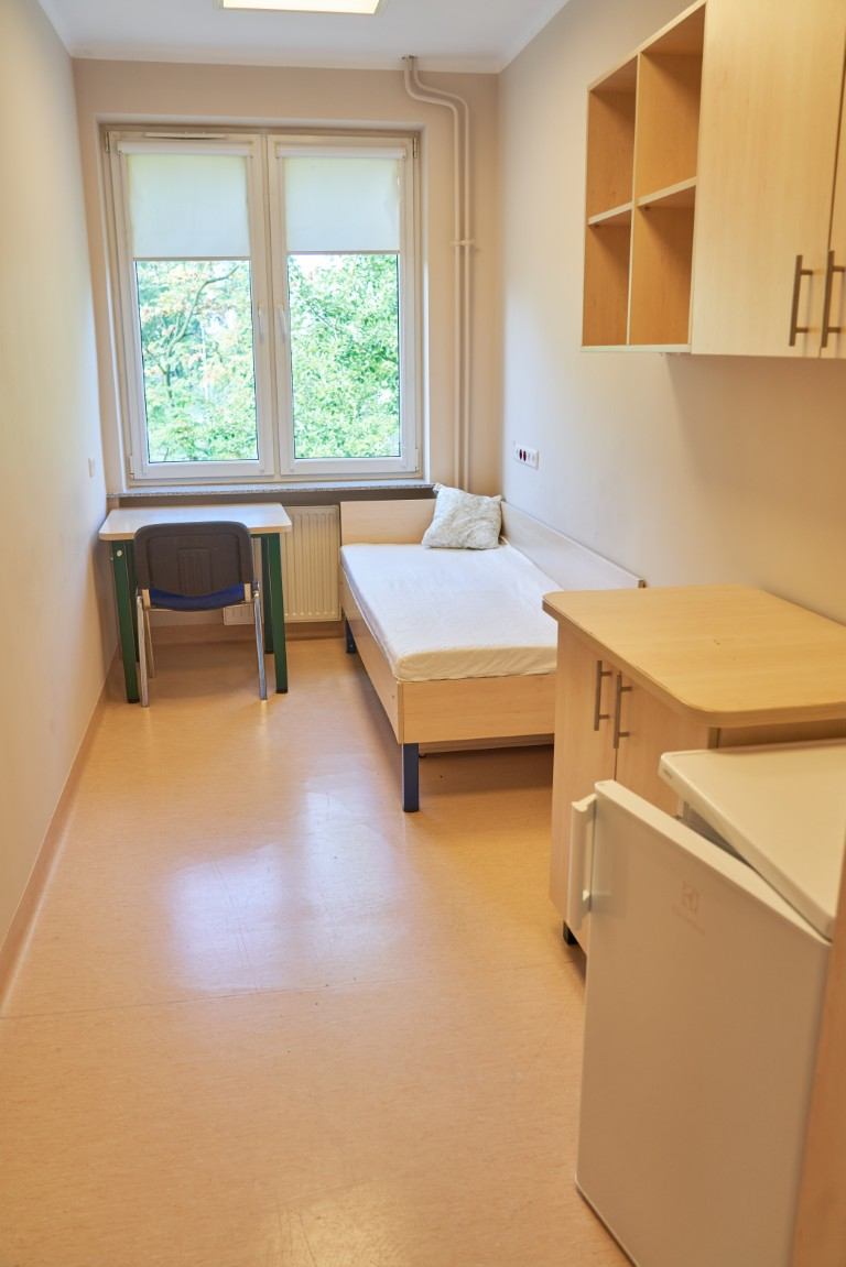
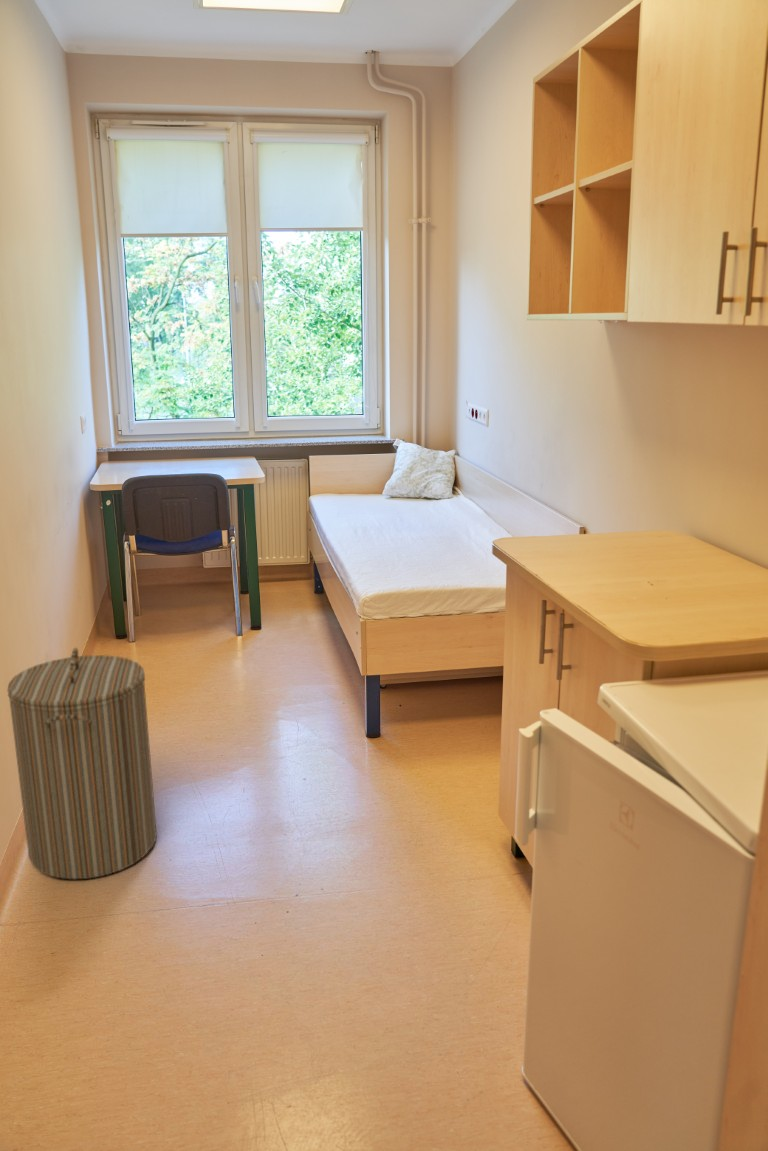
+ laundry hamper [6,647,158,880]
